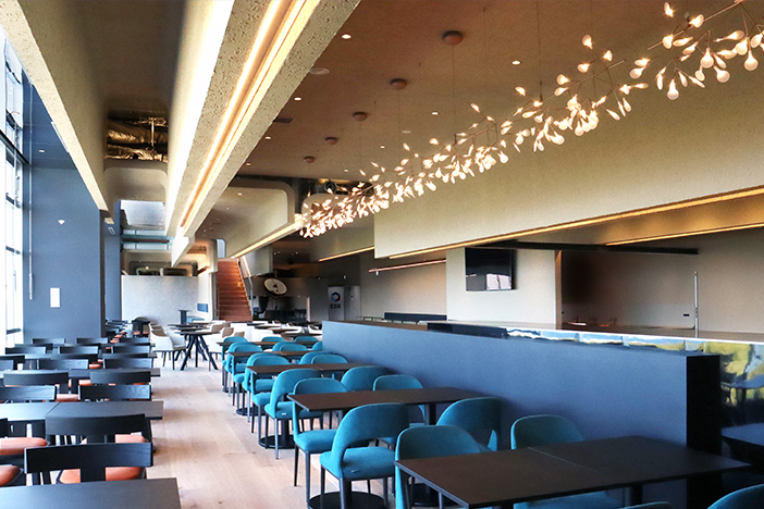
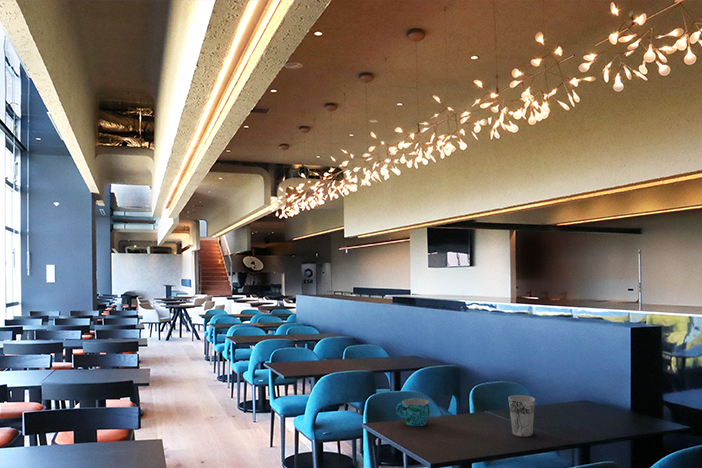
+ cup [507,394,536,437]
+ cup [395,397,431,427]
